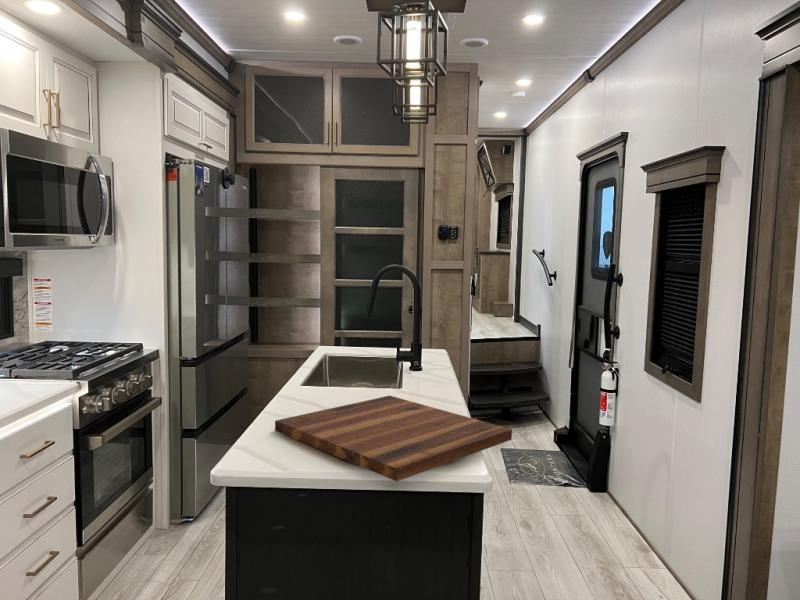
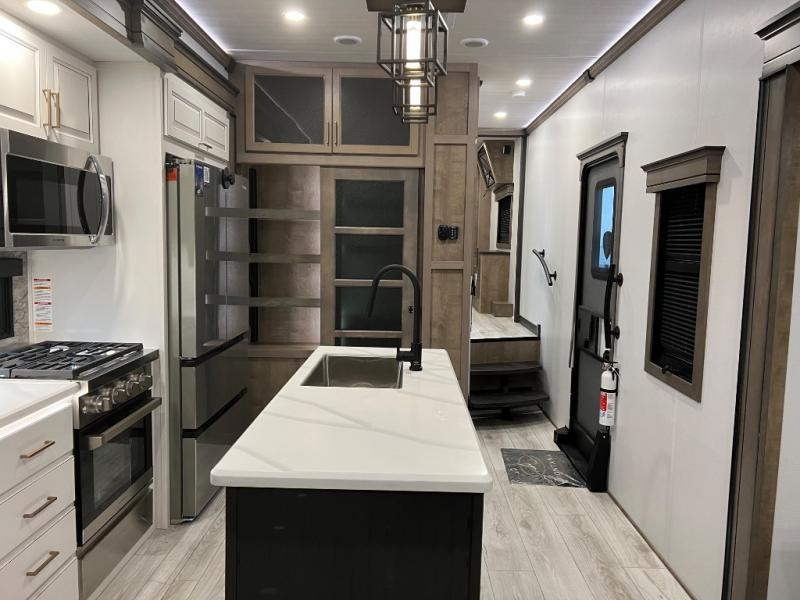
- cutting board [274,395,513,482]
